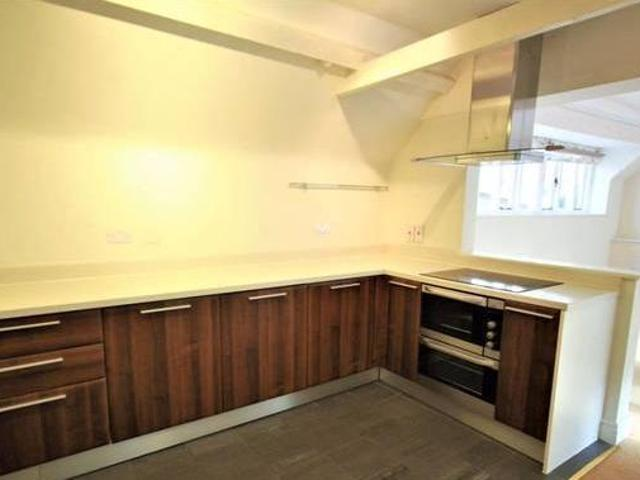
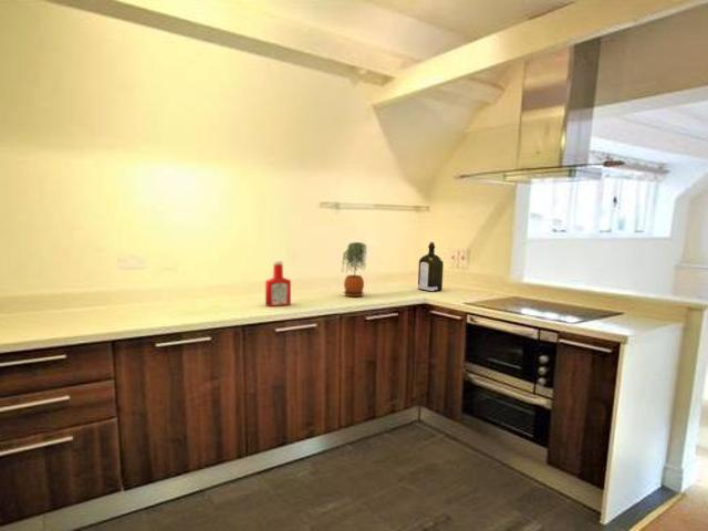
+ potted plant [340,241,367,298]
+ soap bottle [264,259,292,308]
+ liquor [417,241,445,293]
